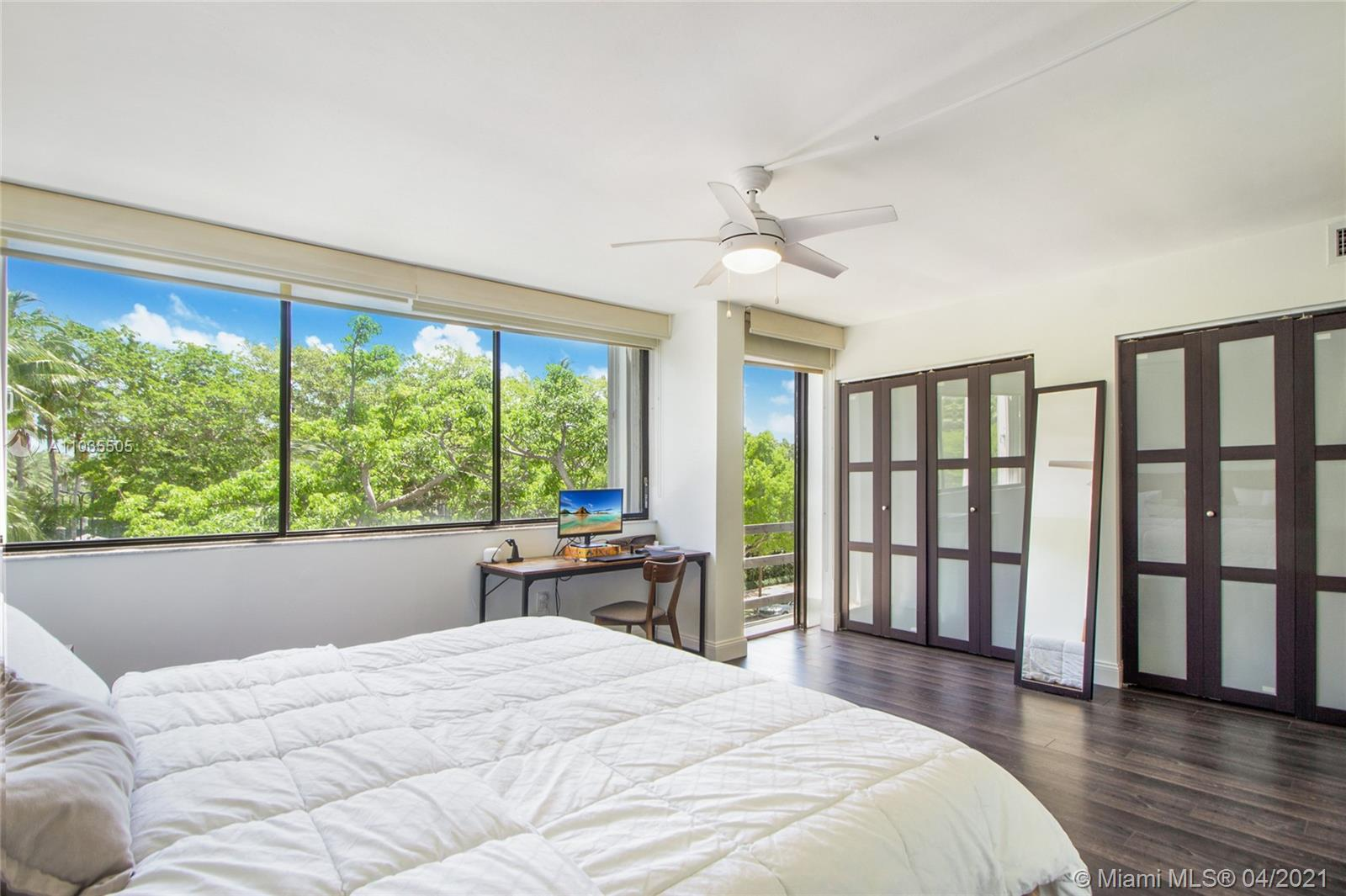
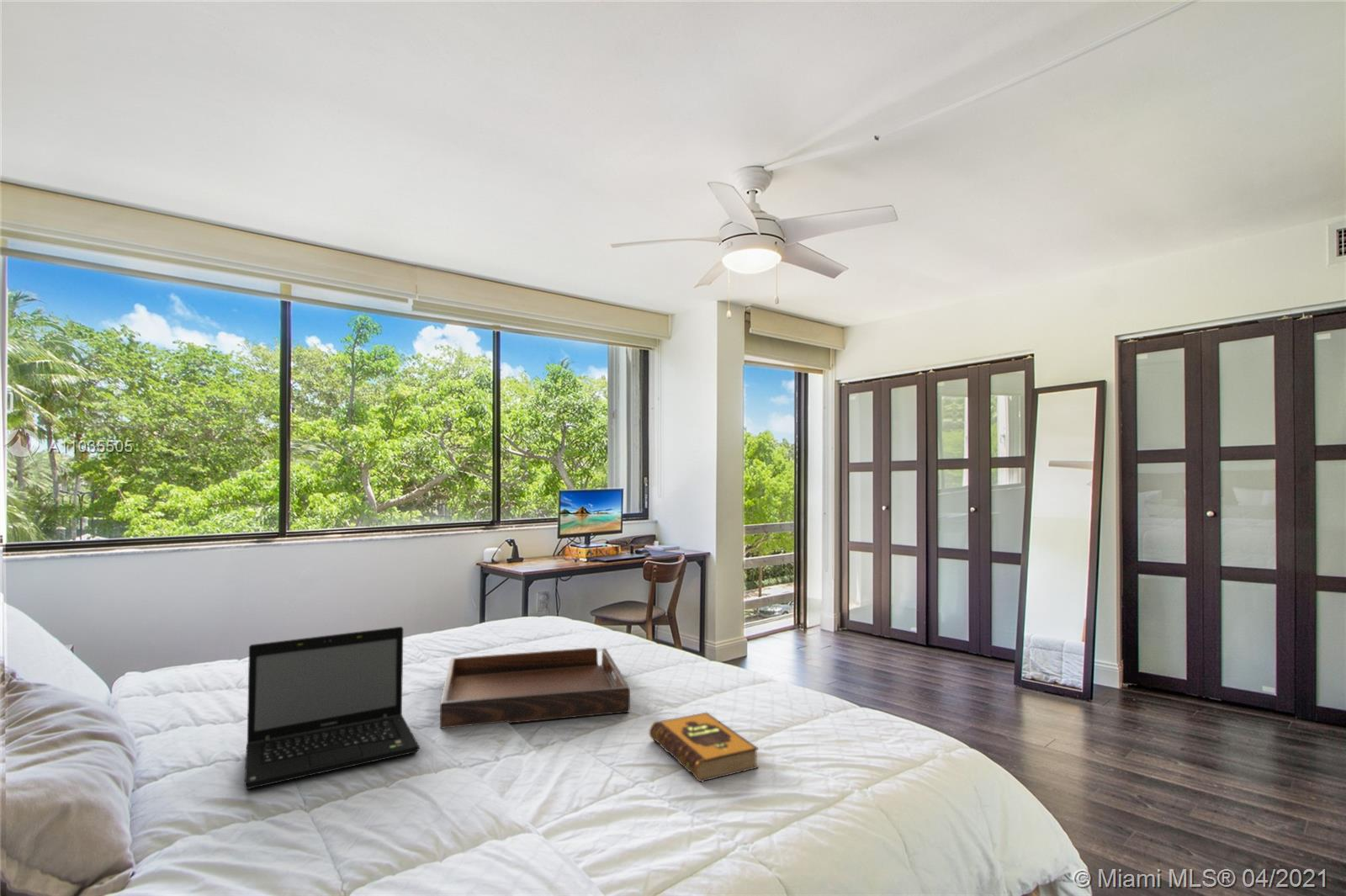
+ serving tray [439,647,631,729]
+ hardback book [649,712,760,783]
+ laptop [244,626,421,790]
